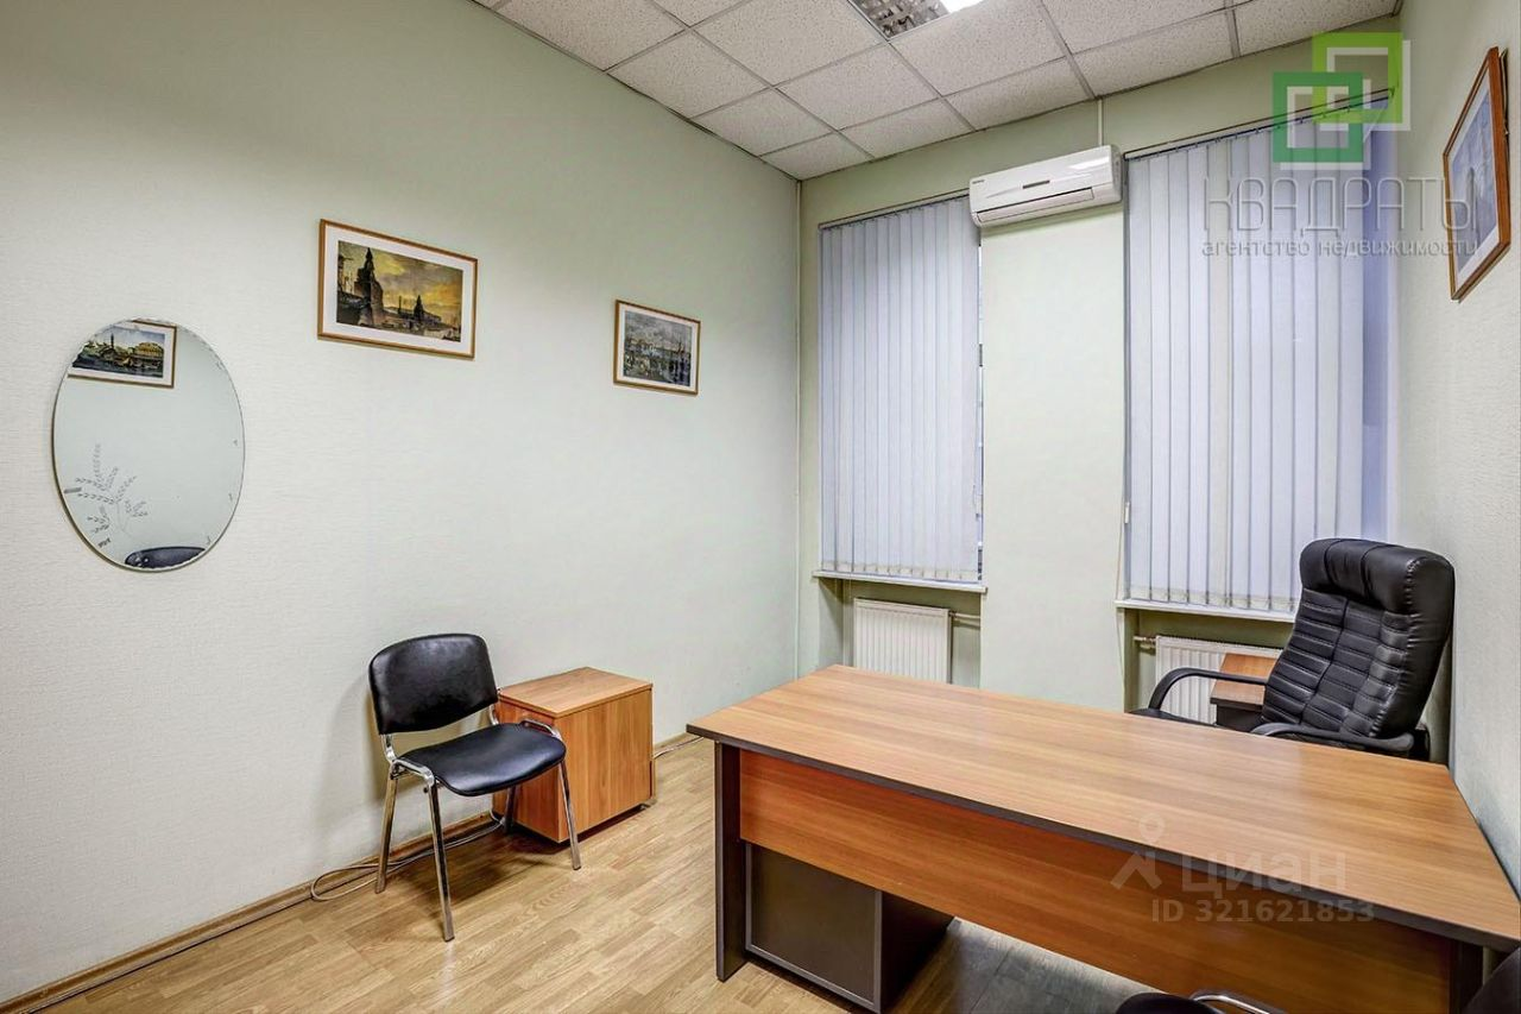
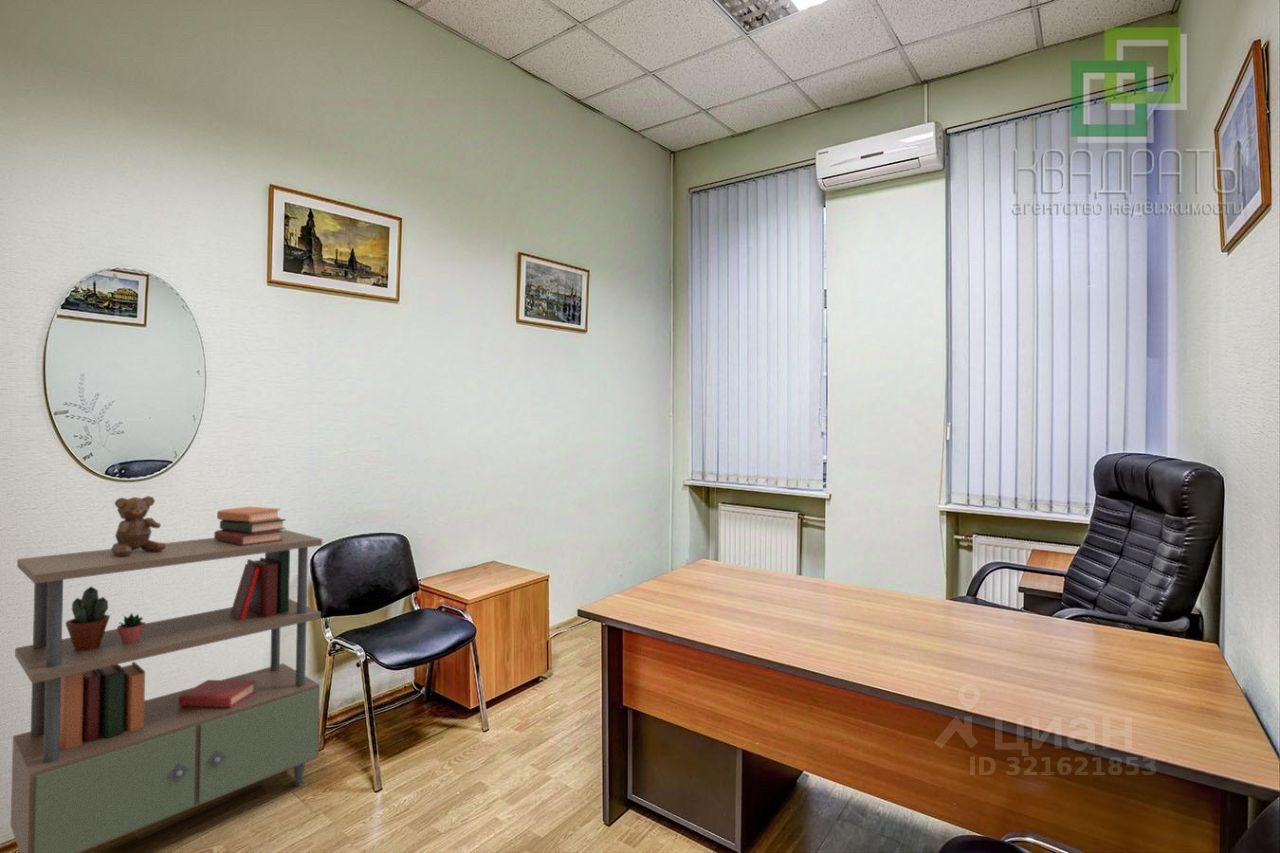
+ shelving unit [10,495,323,853]
